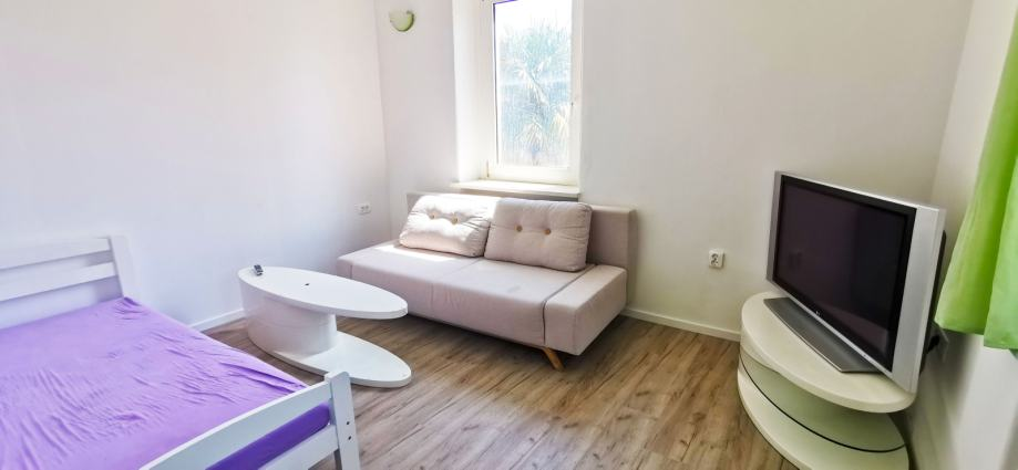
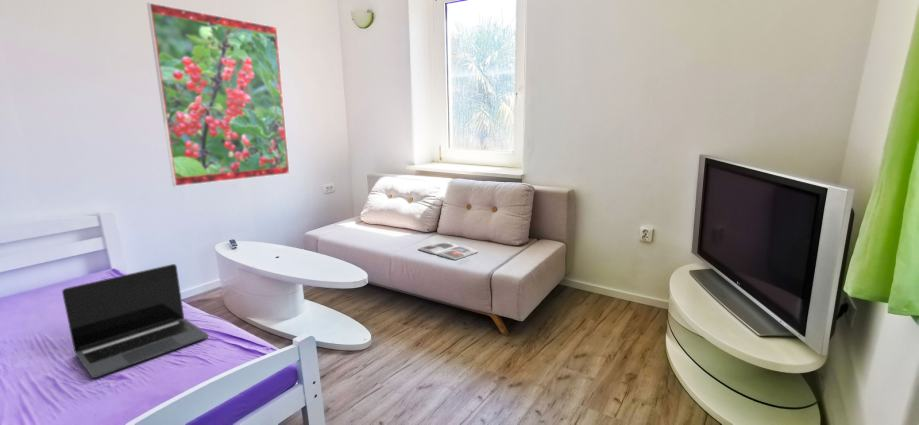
+ magazine [417,241,479,261]
+ laptop [61,263,210,379]
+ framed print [146,2,291,187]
